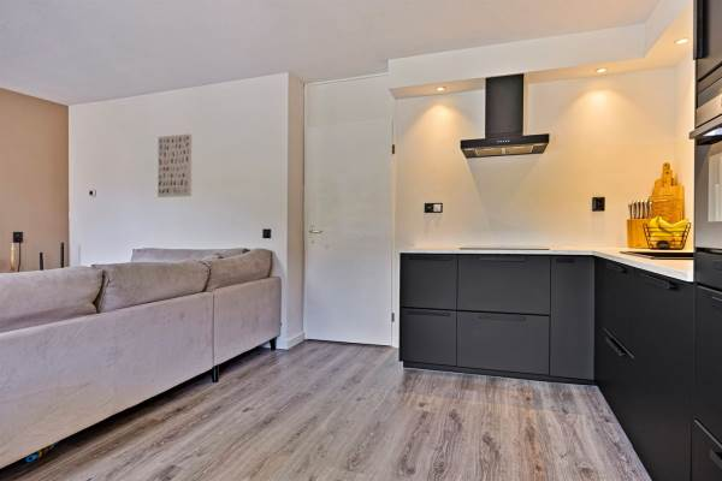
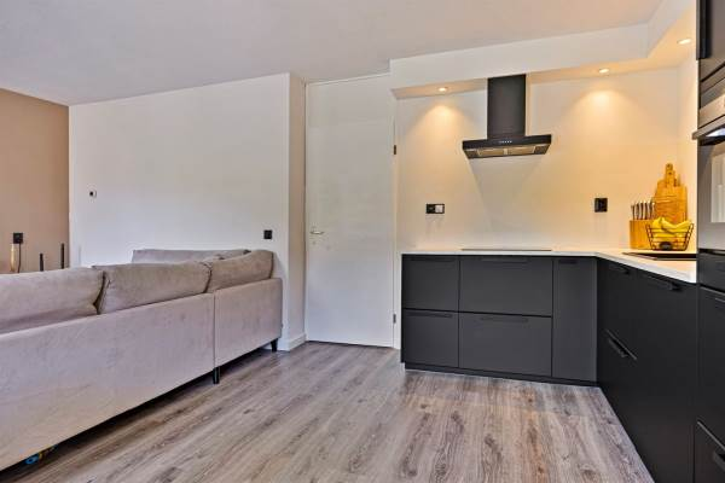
- wall art [156,133,193,198]
